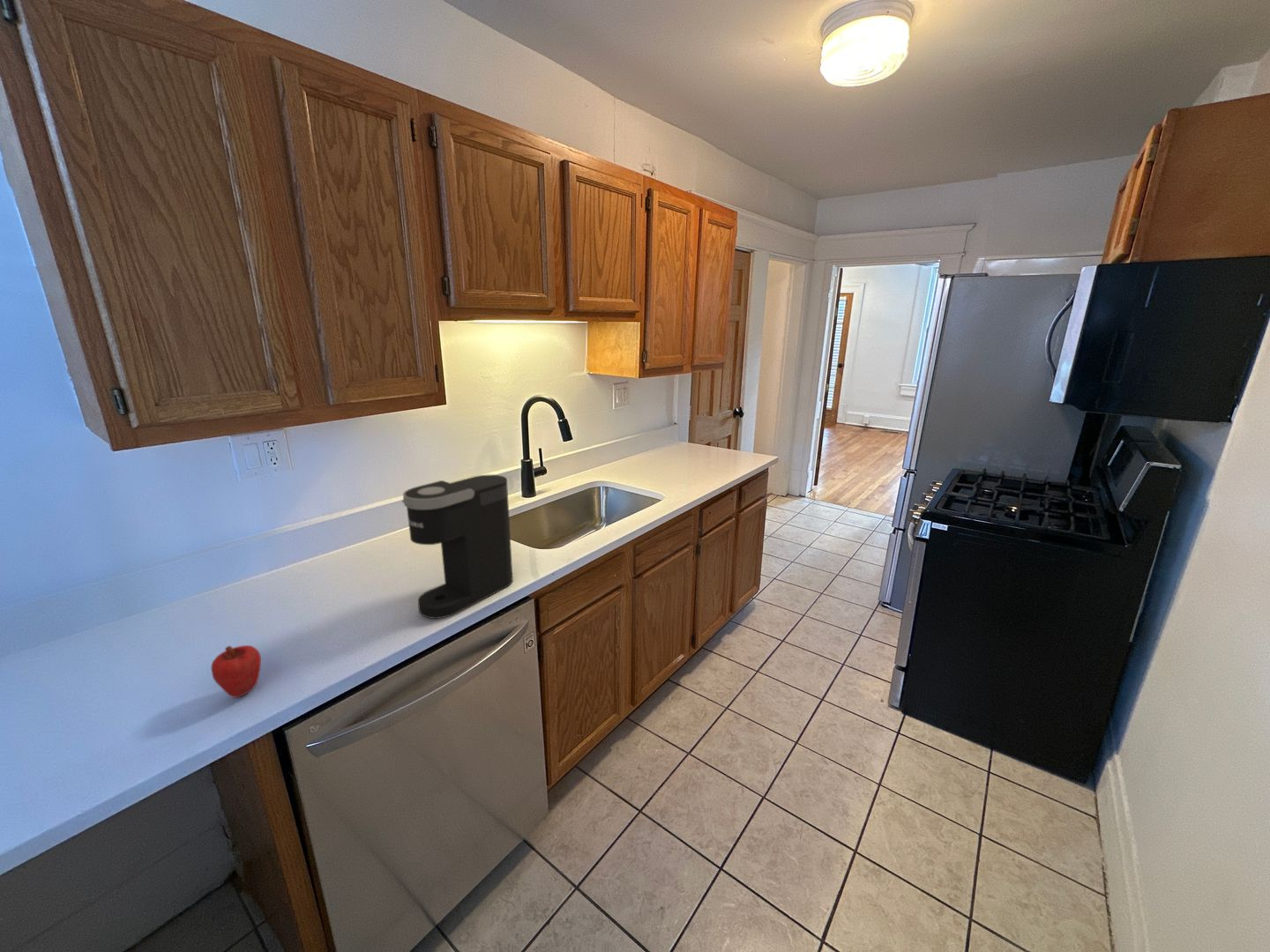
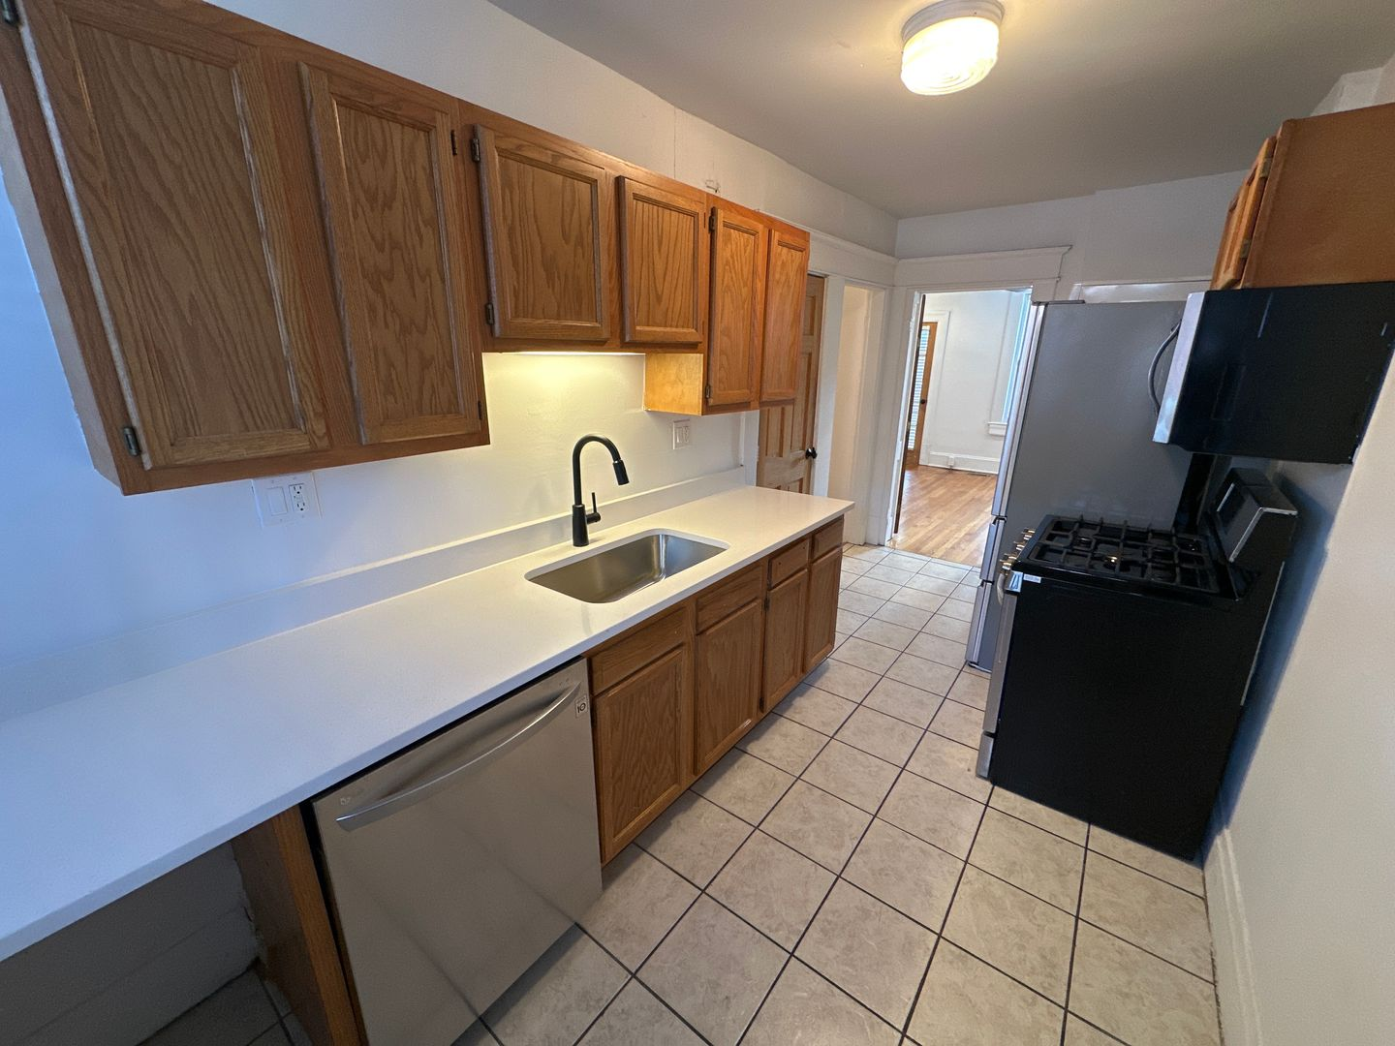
- apple [210,644,262,698]
- coffee maker [401,474,514,620]
